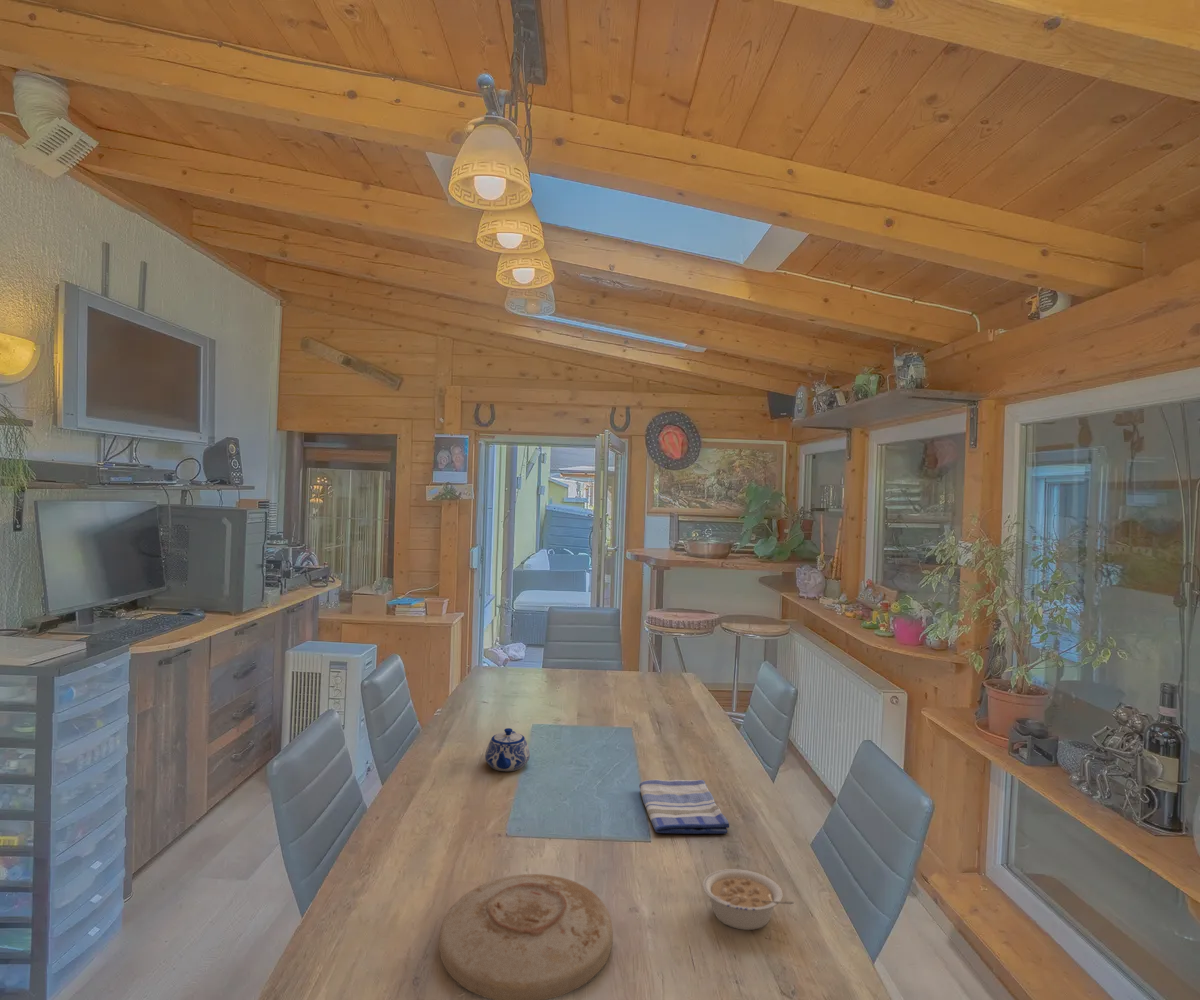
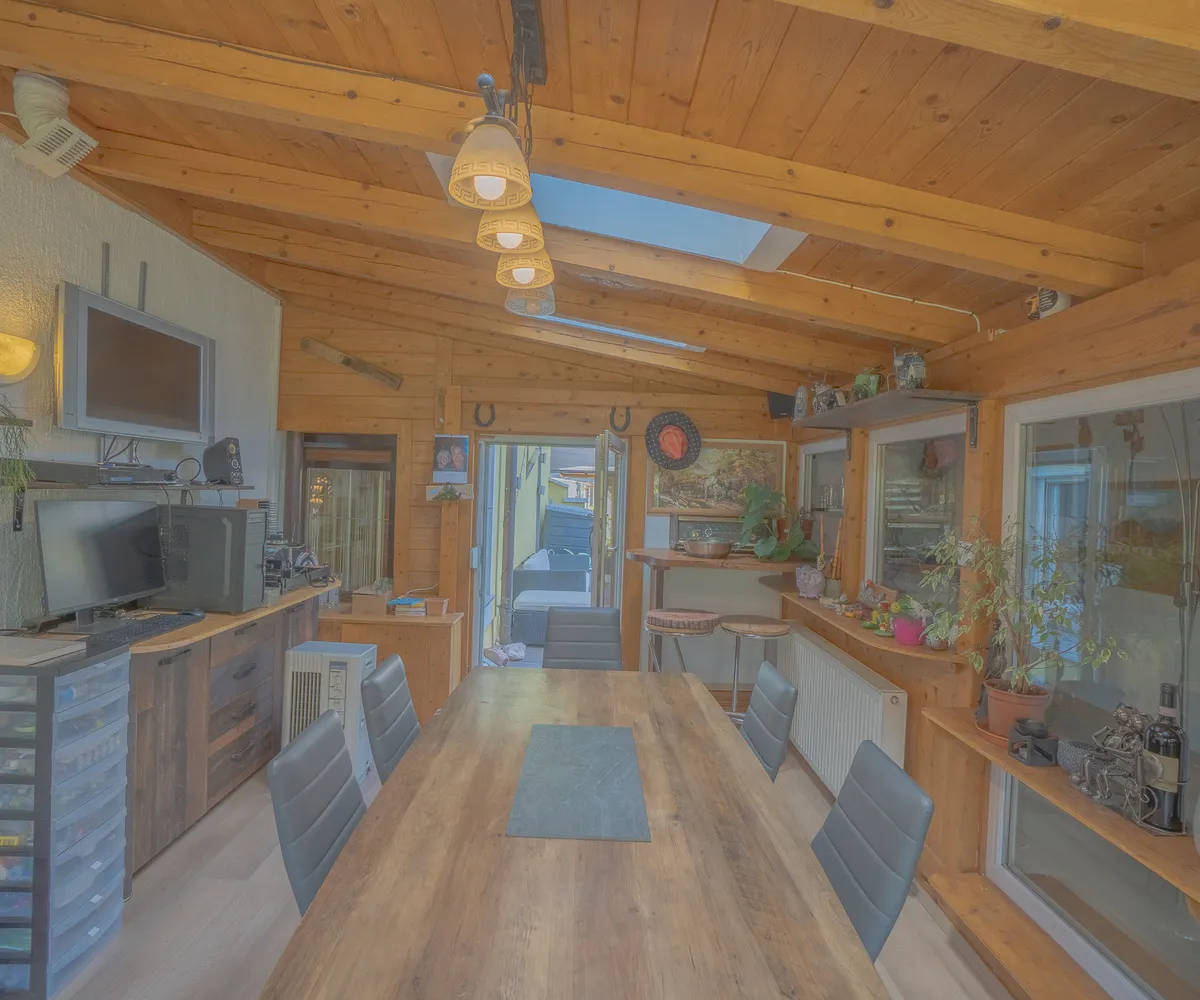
- teapot [484,727,531,772]
- legume [702,868,796,931]
- dish towel [638,778,730,835]
- plate [438,873,614,1000]
